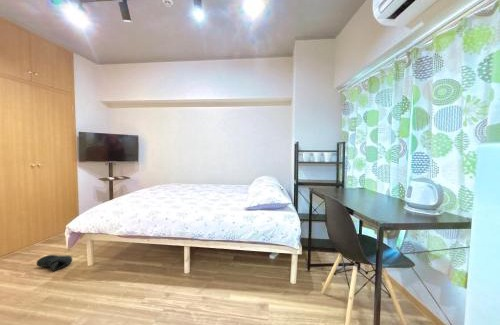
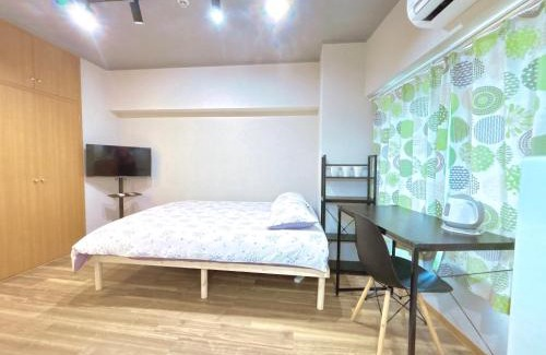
- sneaker [36,254,73,272]
